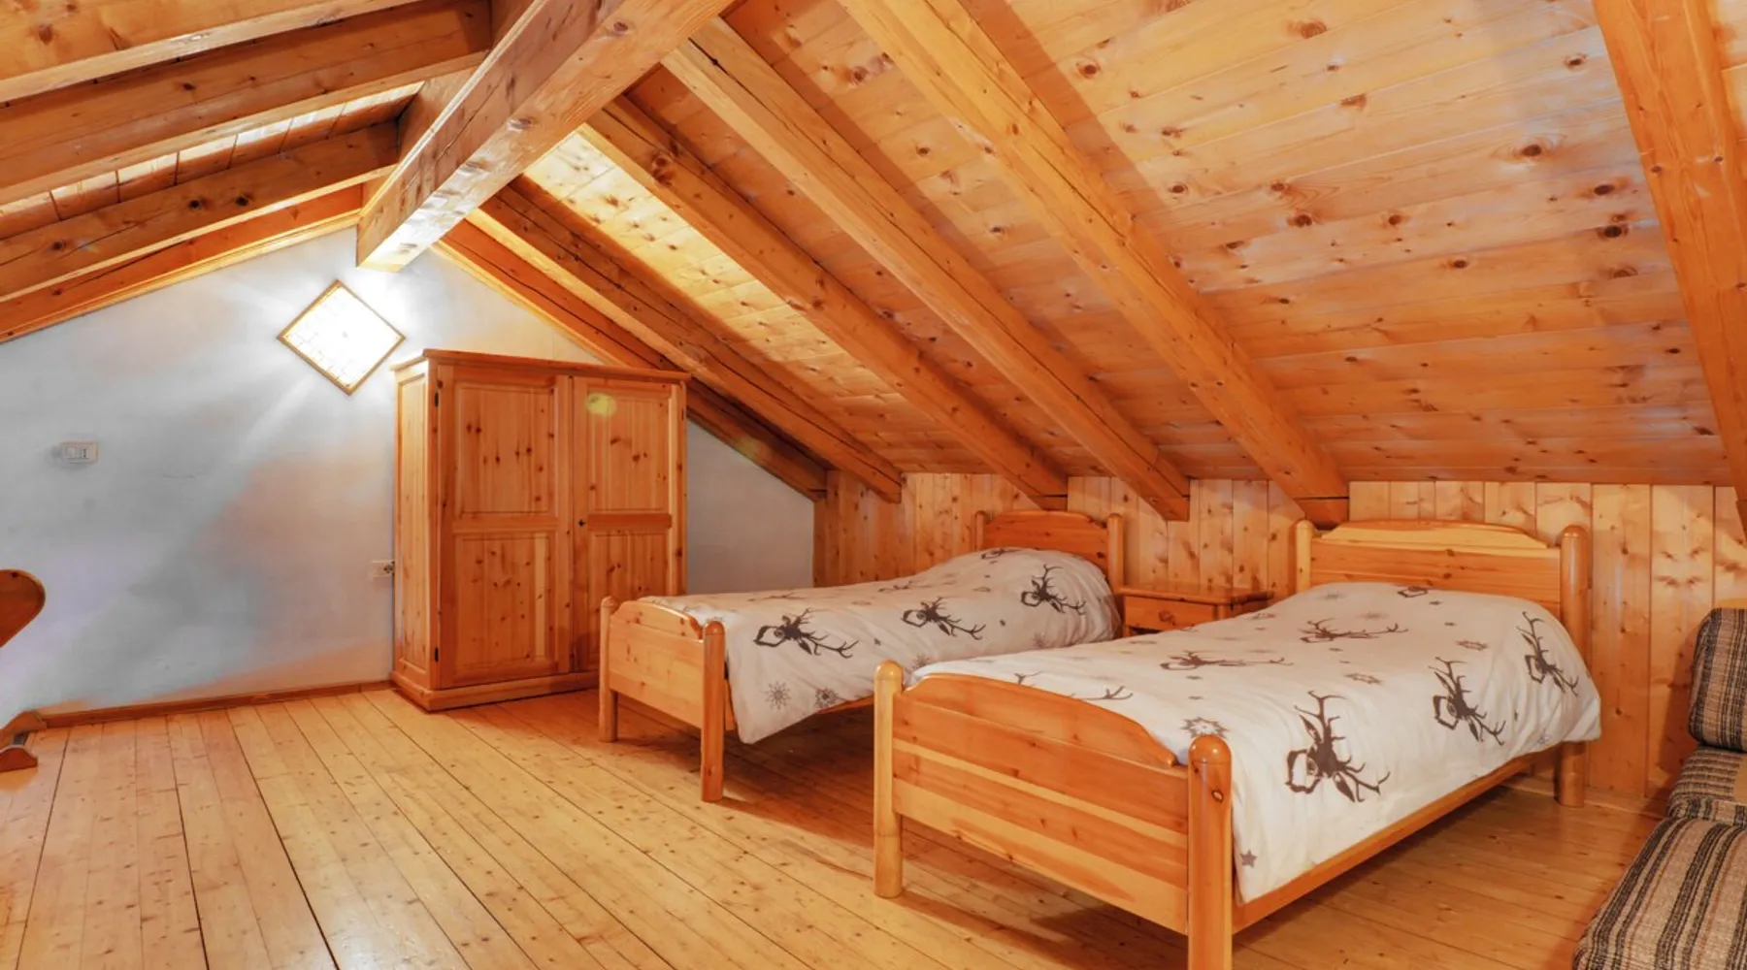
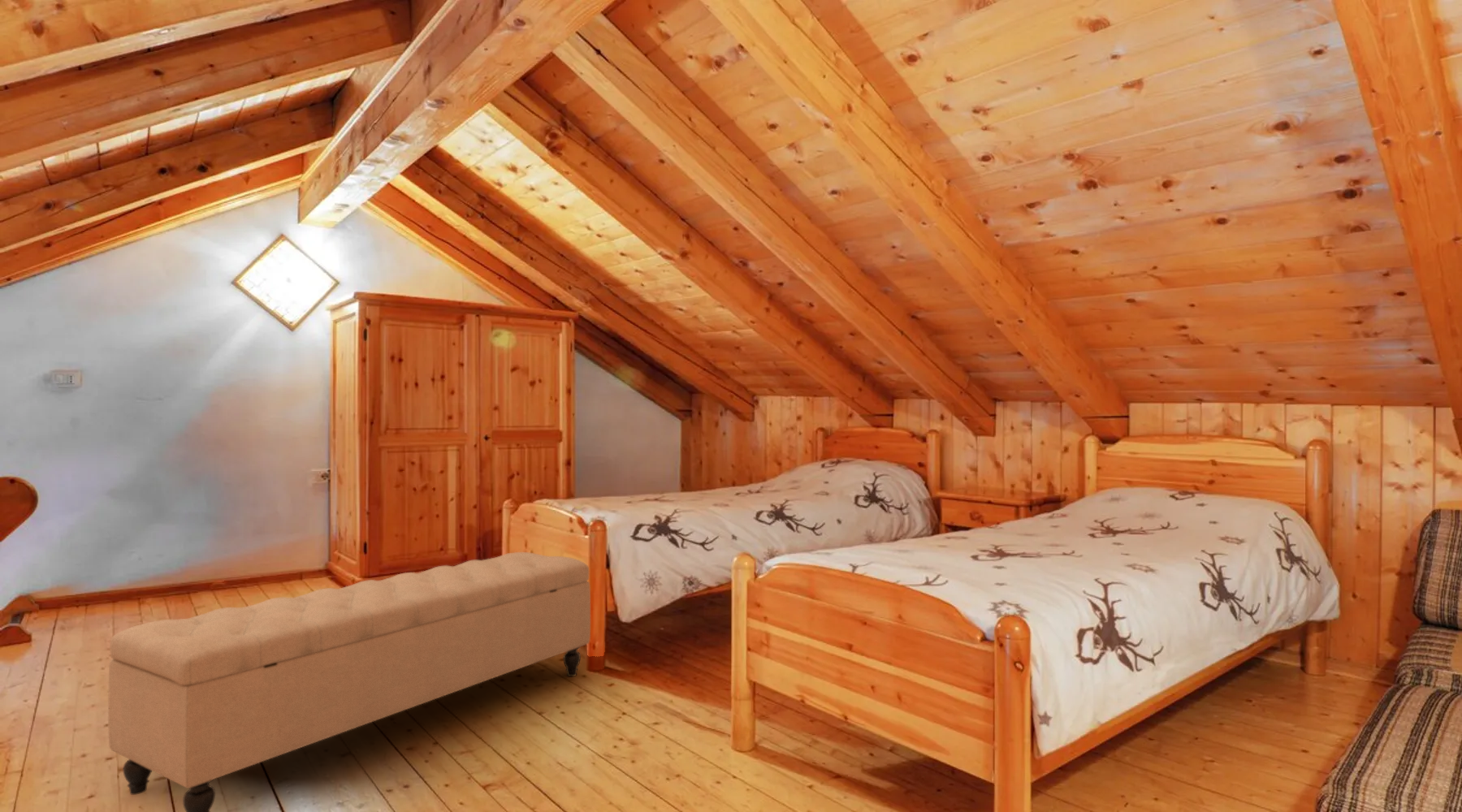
+ bench [107,551,591,812]
